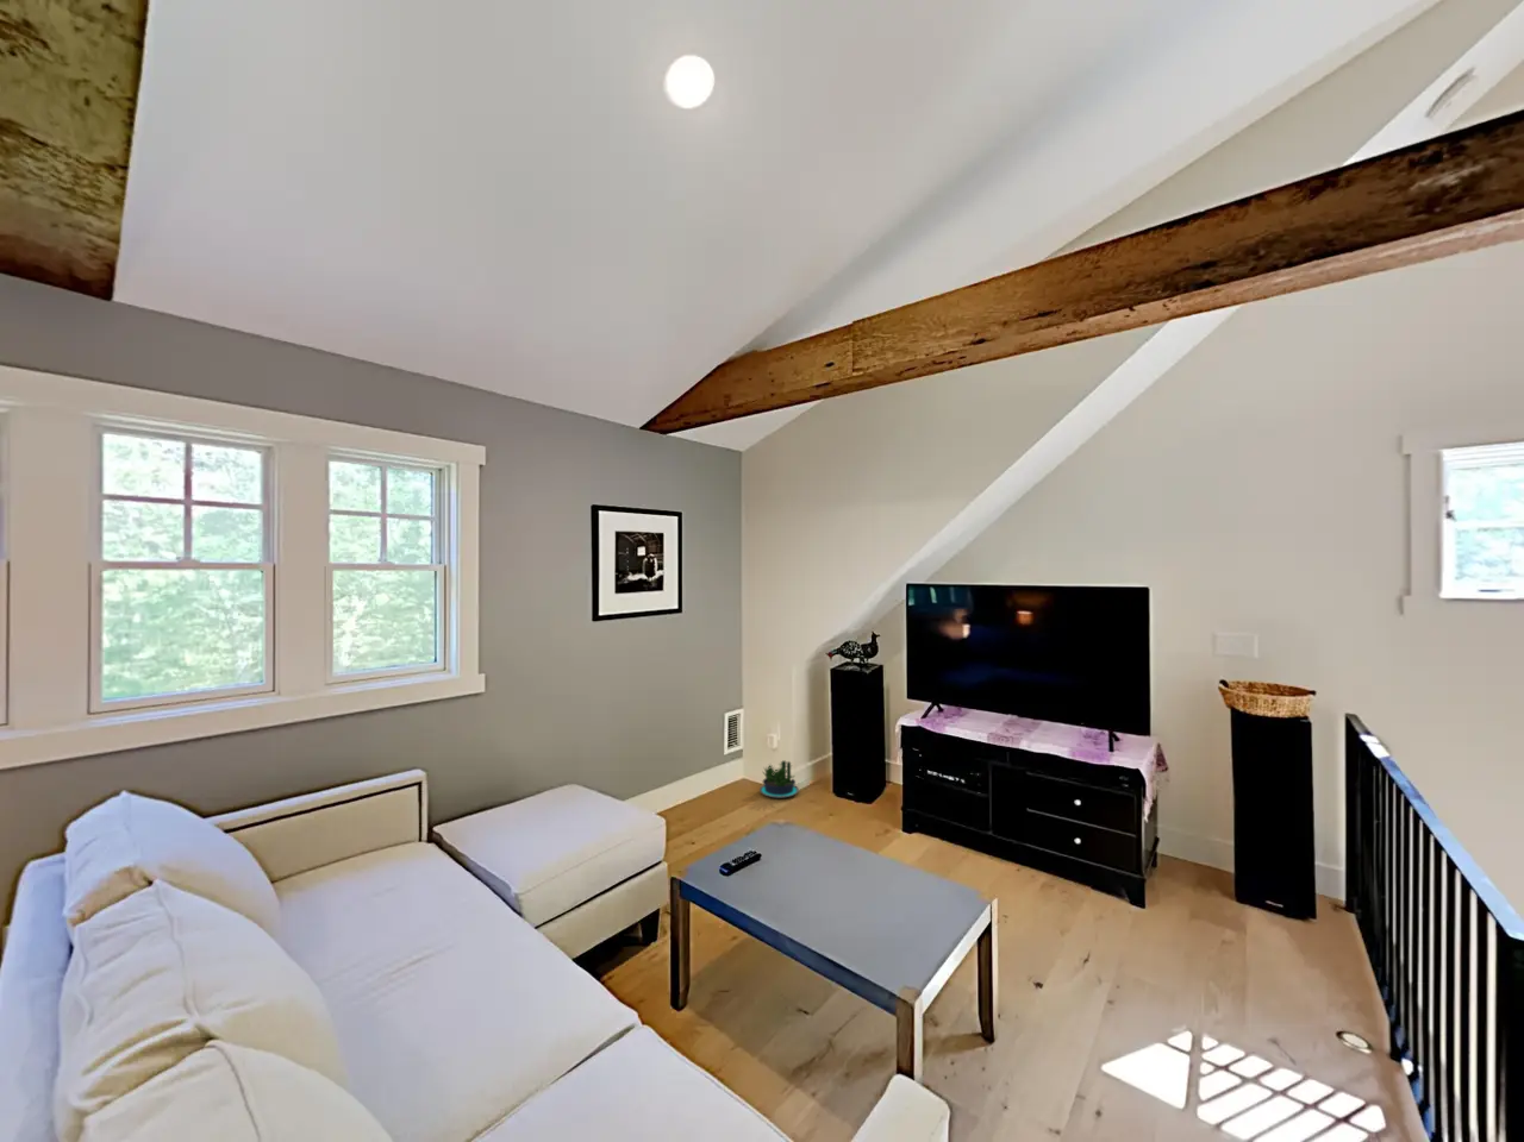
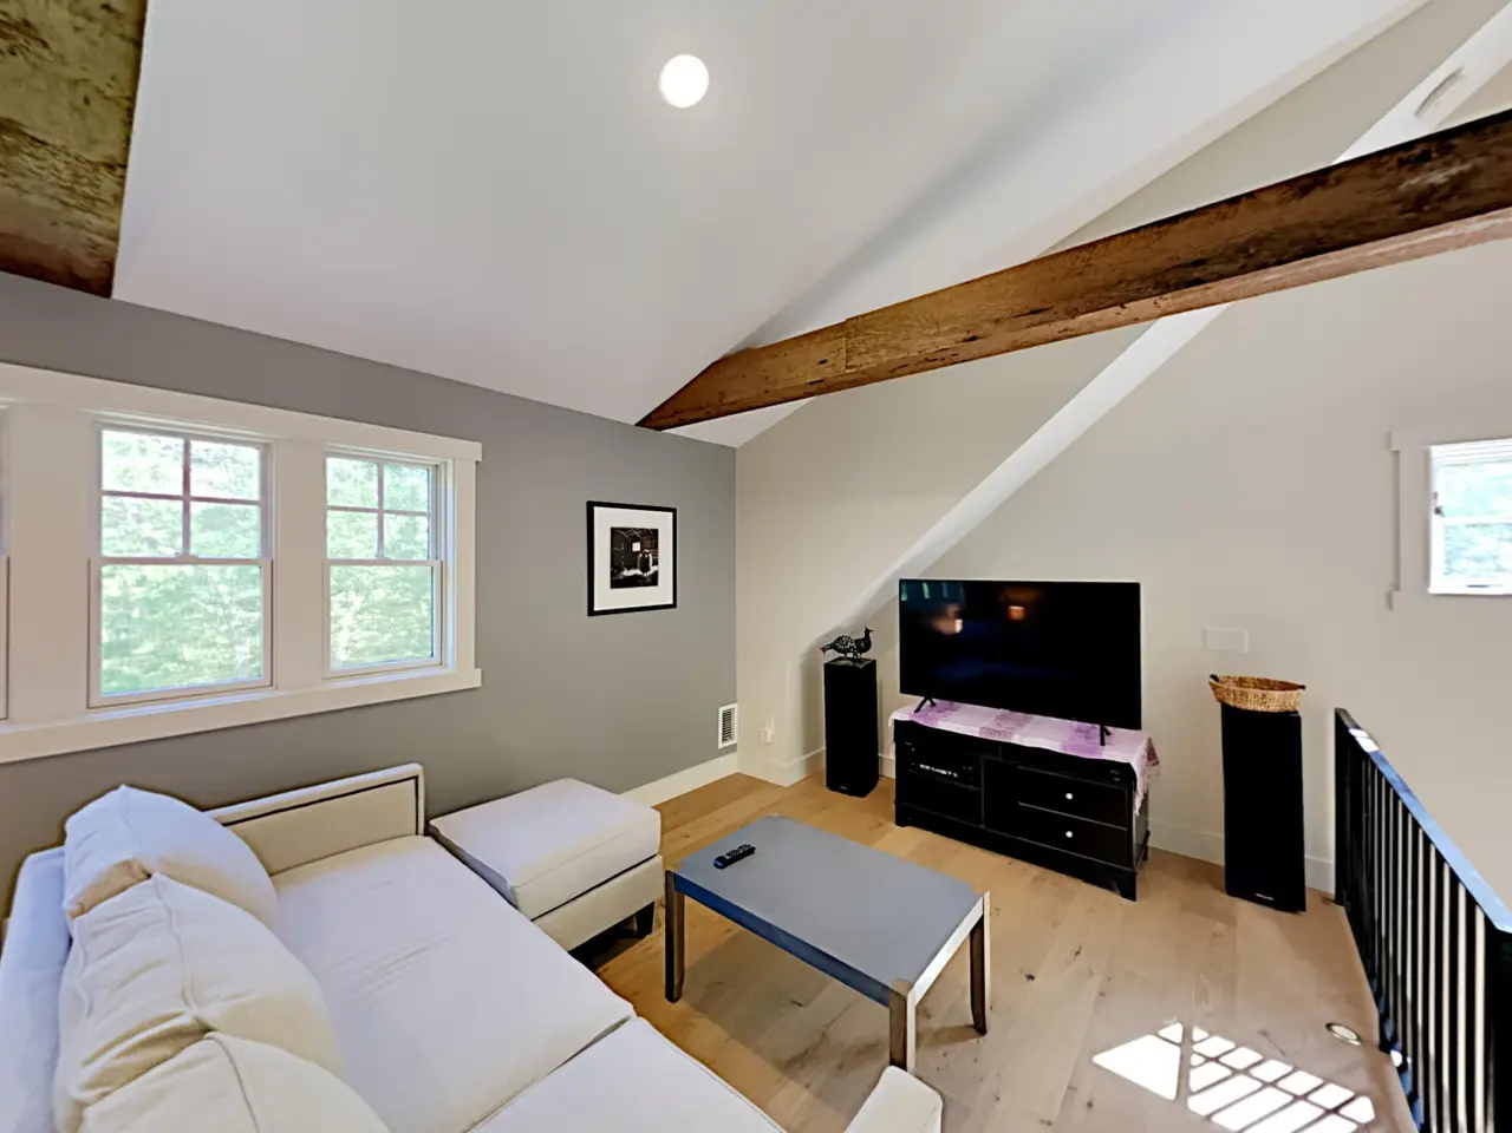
- potted plant [758,759,800,799]
